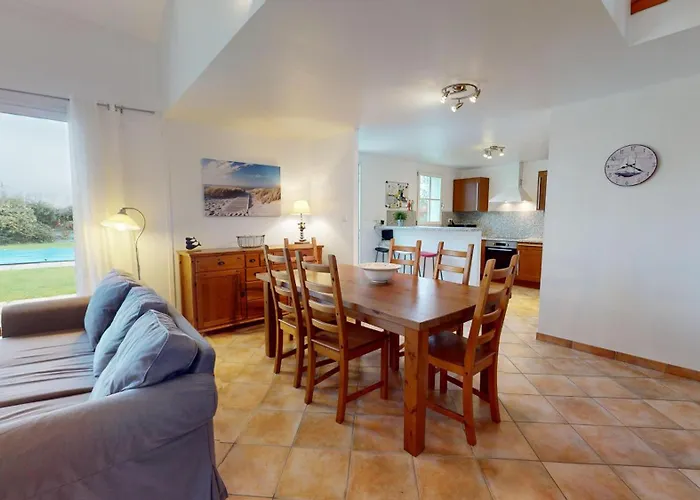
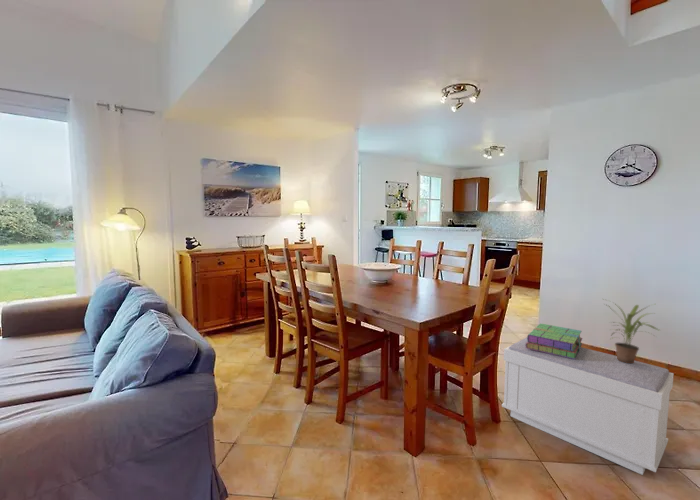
+ bench [501,337,675,476]
+ potted plant [603,298,662,363]
+ stack of books [526,323,584,359]
